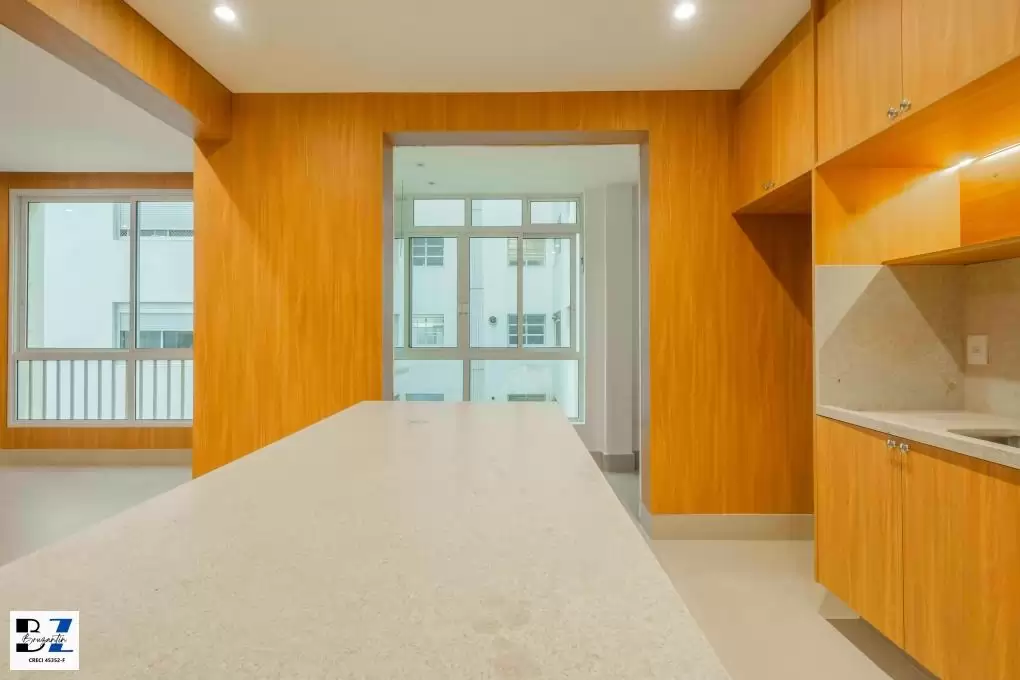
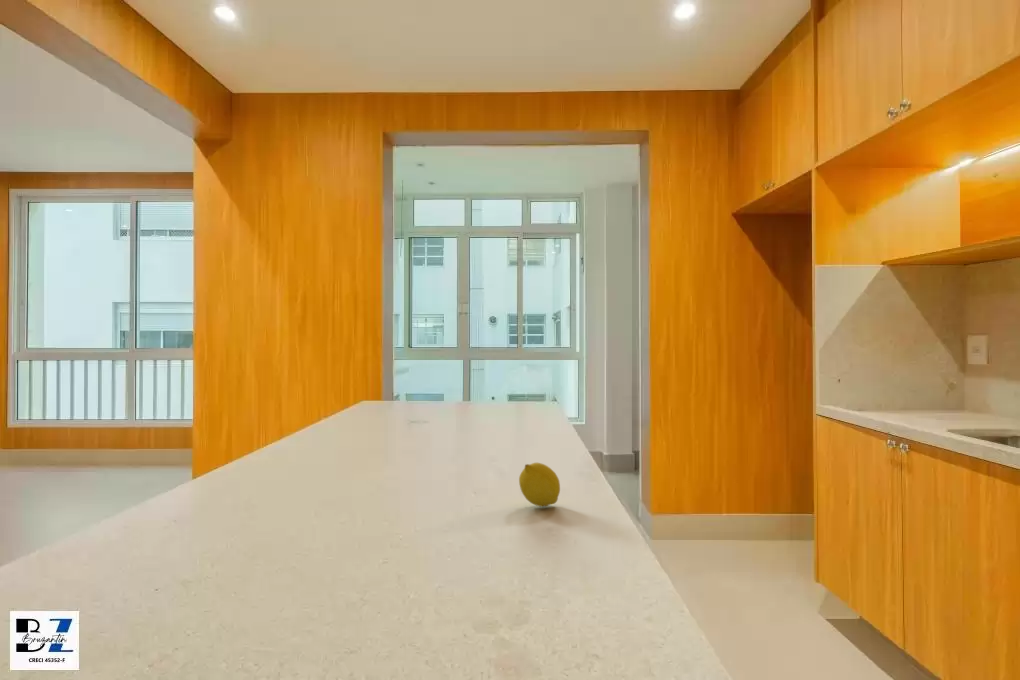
+ fruit [518,462,561,507]
